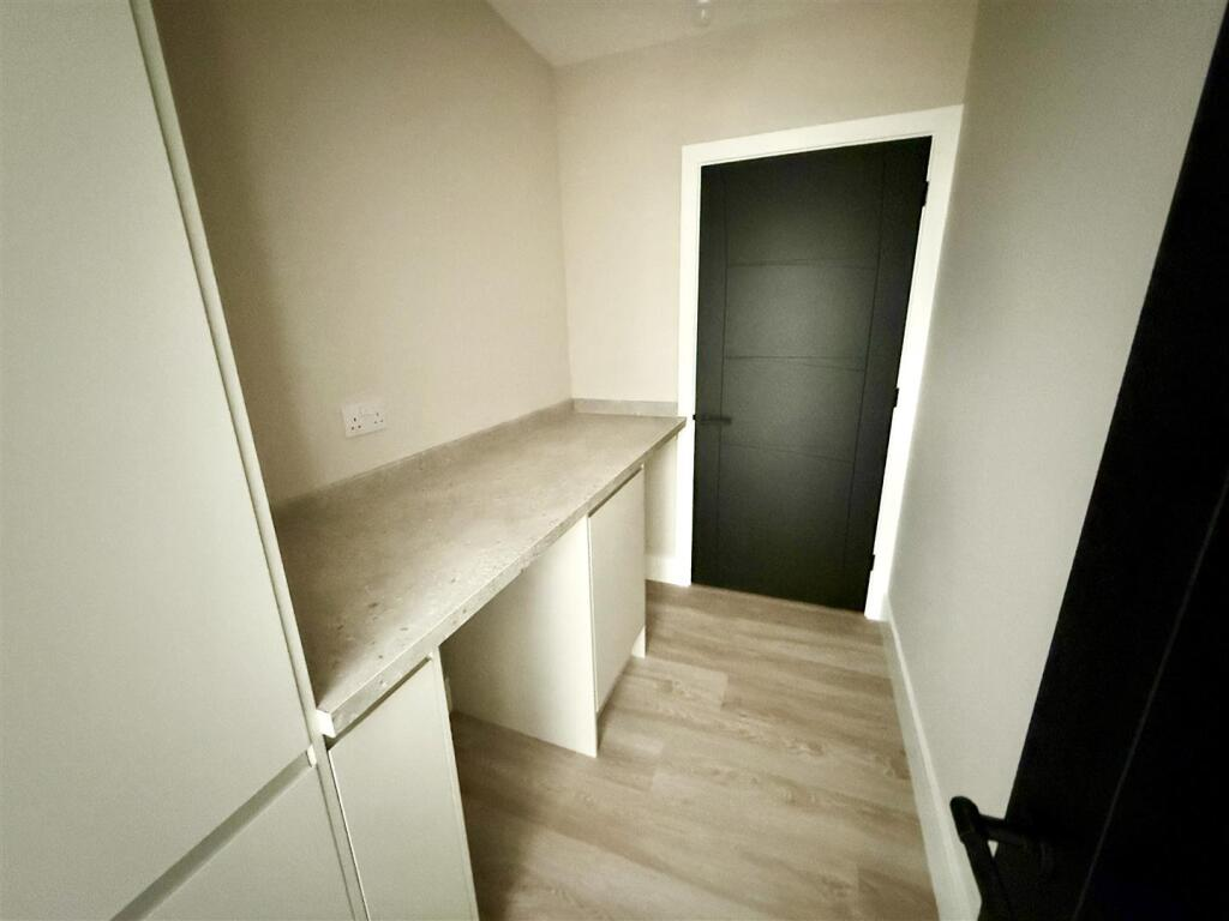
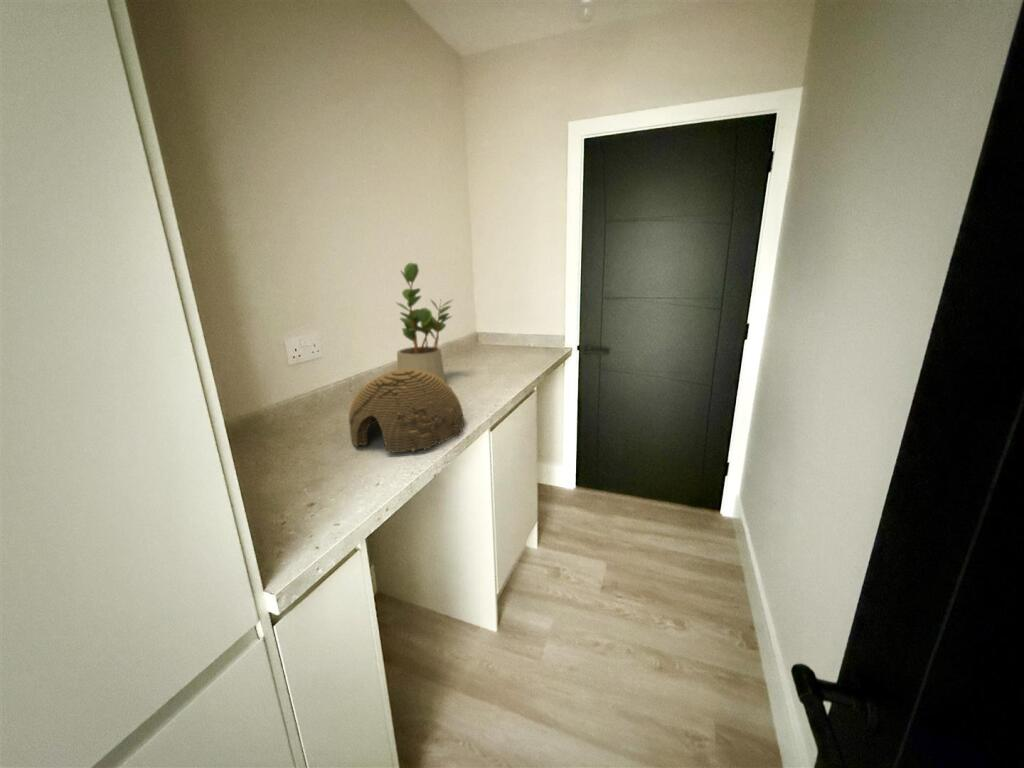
+ potted plant [395,262,454,383]
+ woven basket [348,369,465,454]
